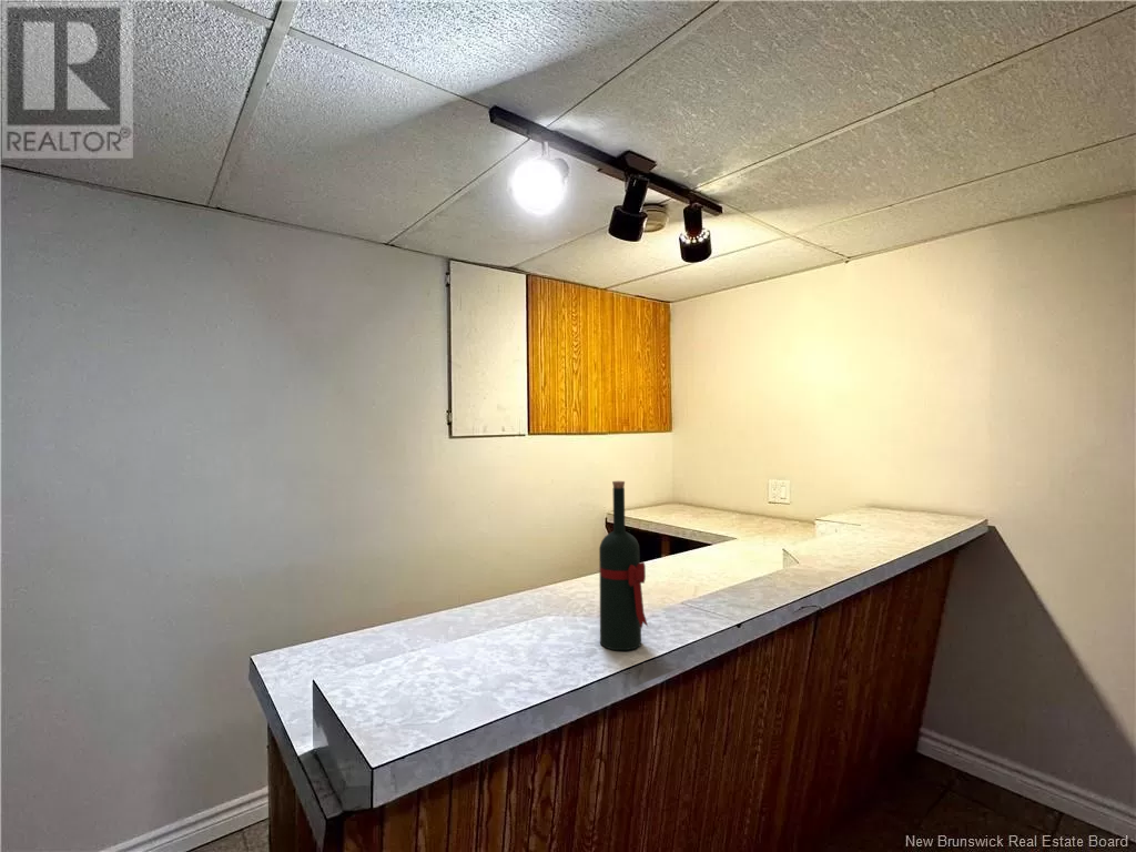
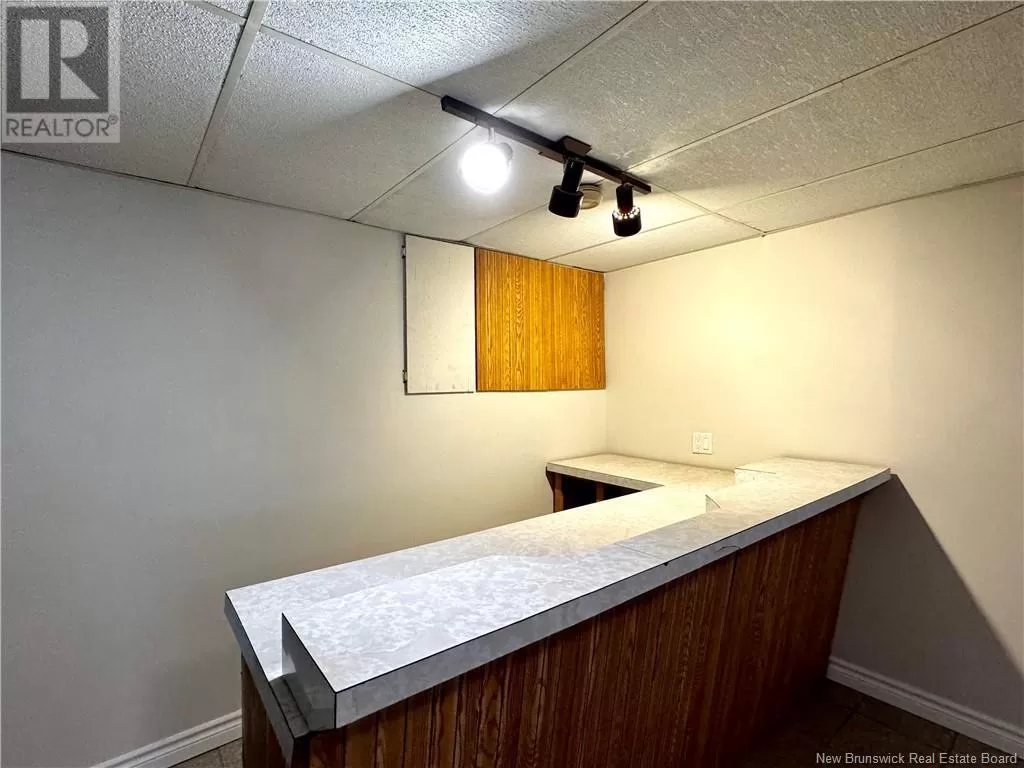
- wine bottle [598,479,649,651]
